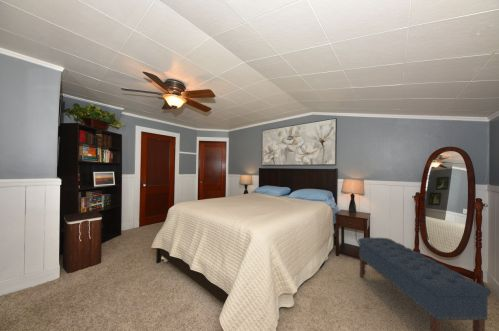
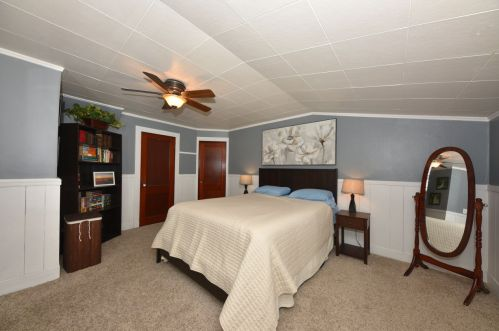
- bench [357,236,491,331]
